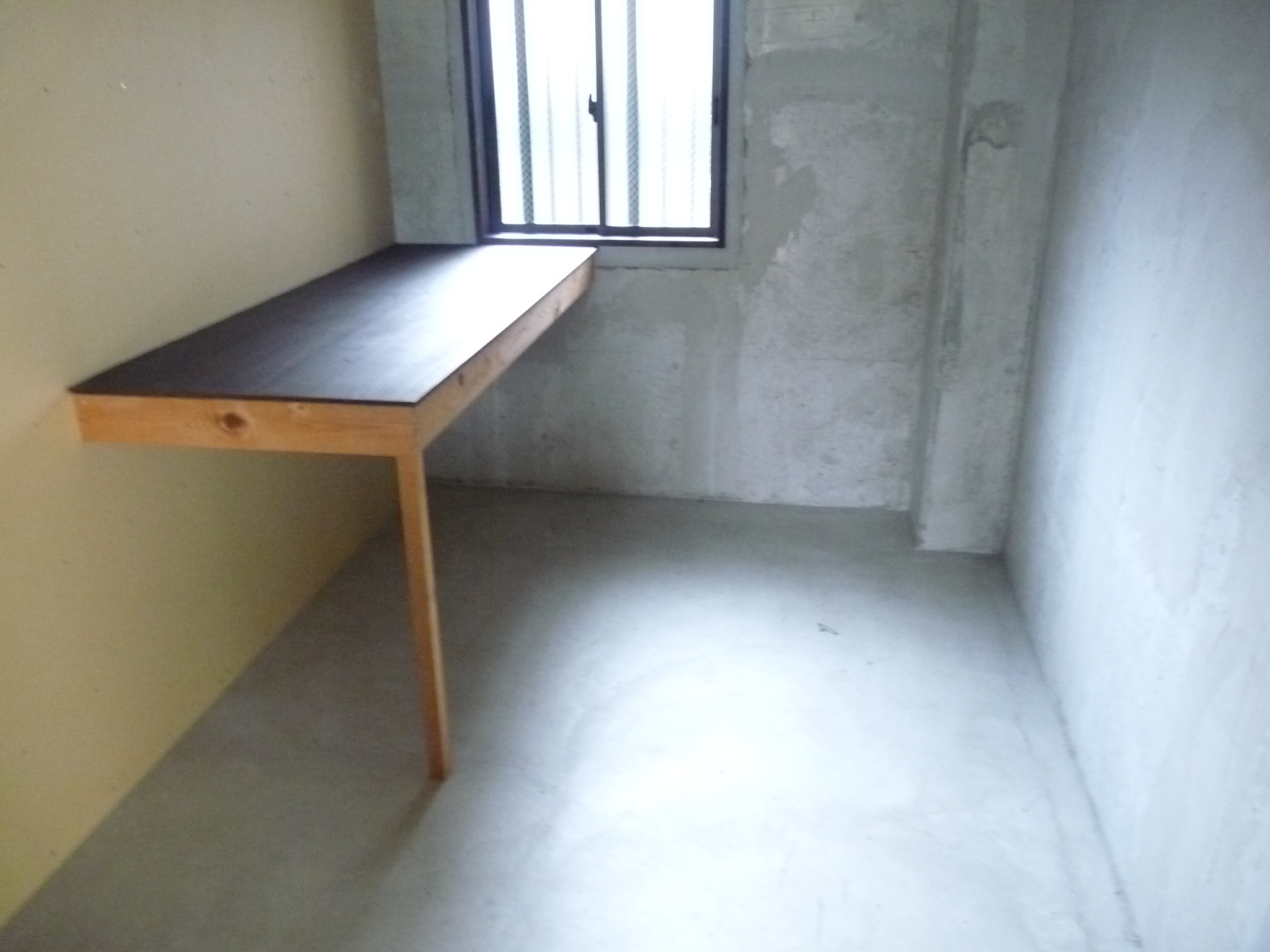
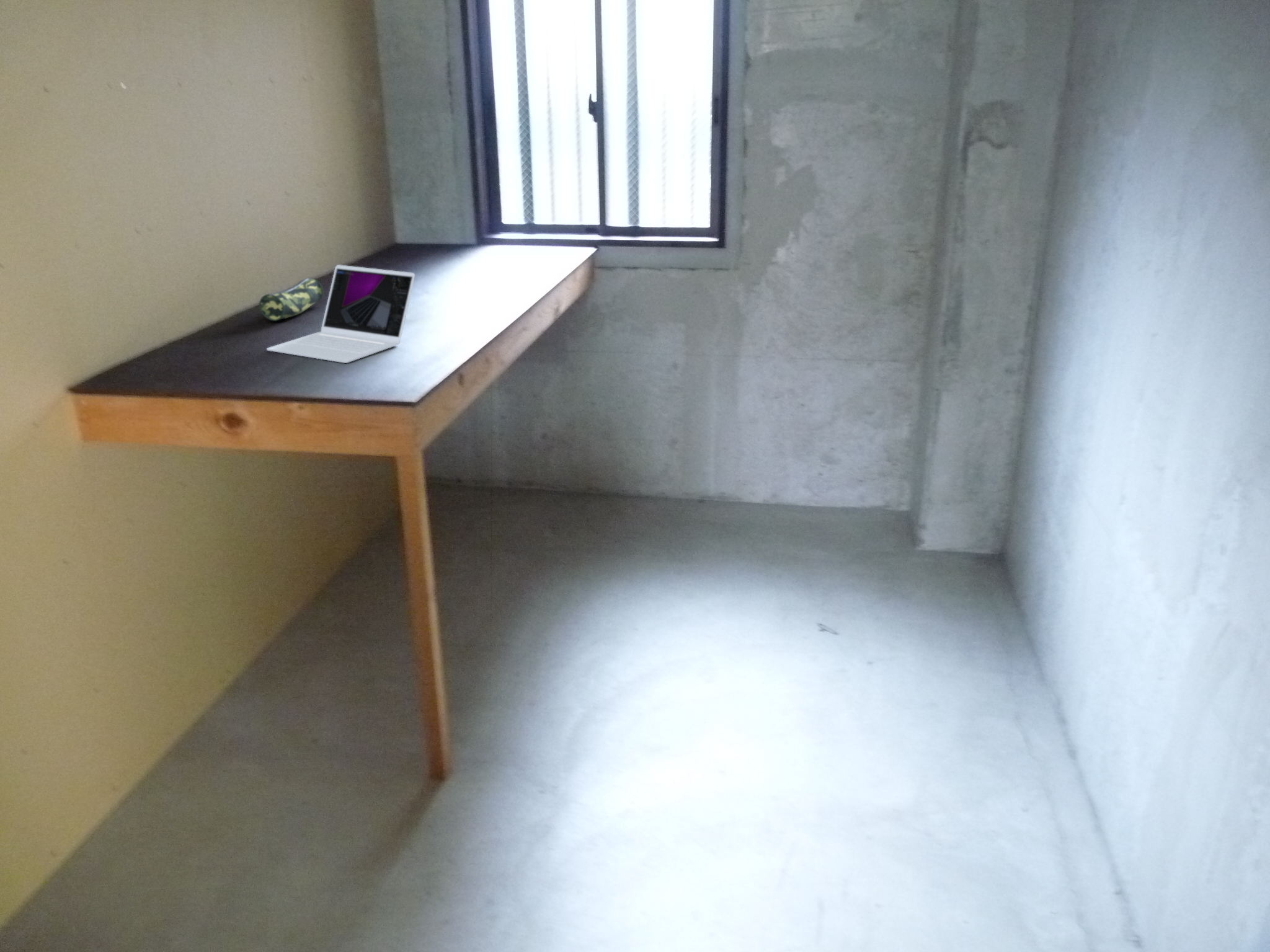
+ laptop [266,264,415,364]
+ pencil case [259,277,324,322]
